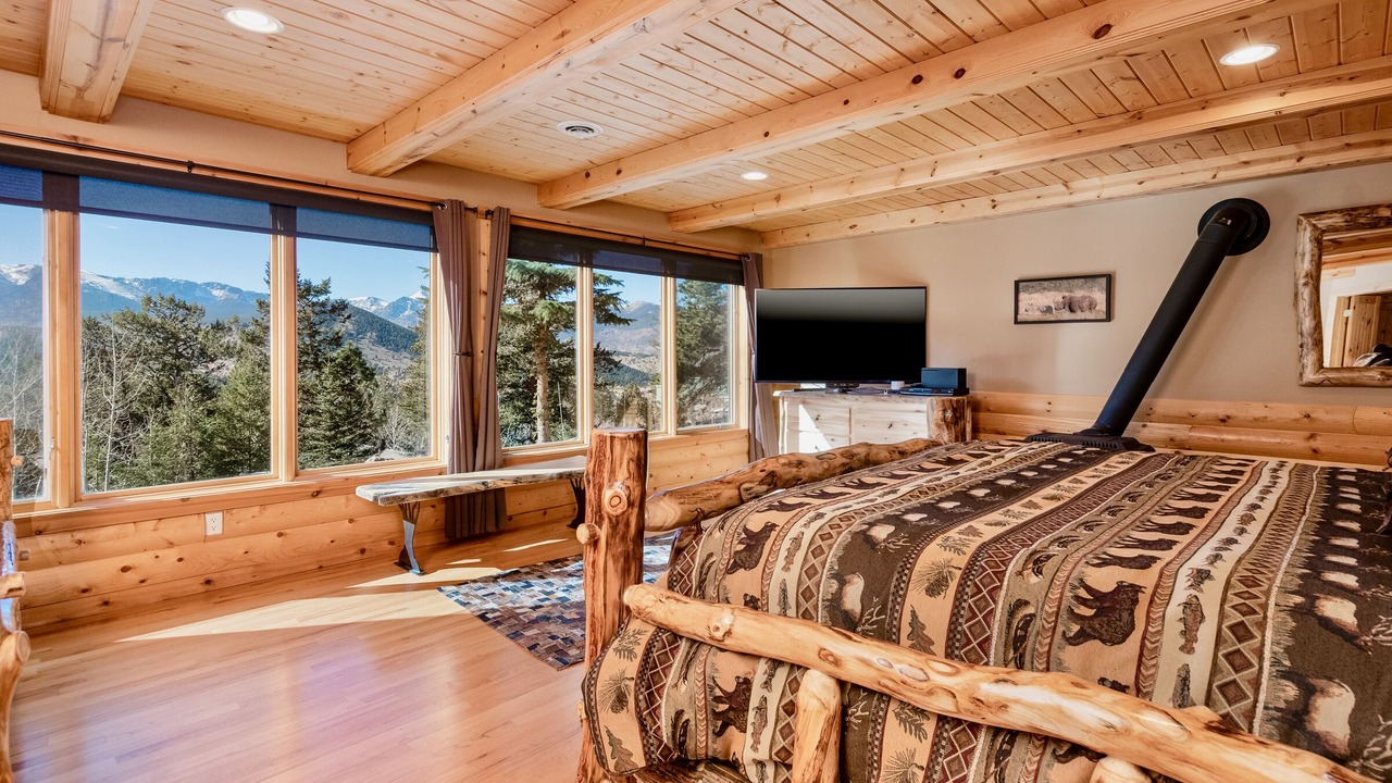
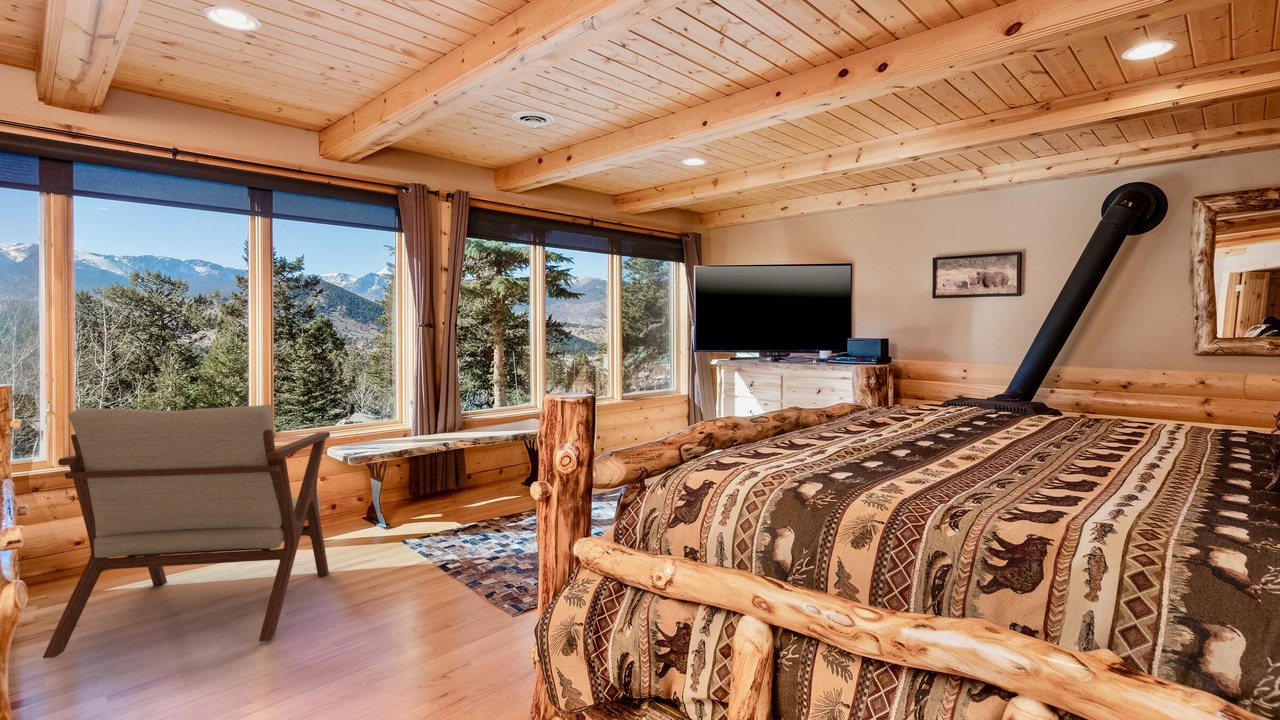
+ lounge chair [42,404,331,659]
